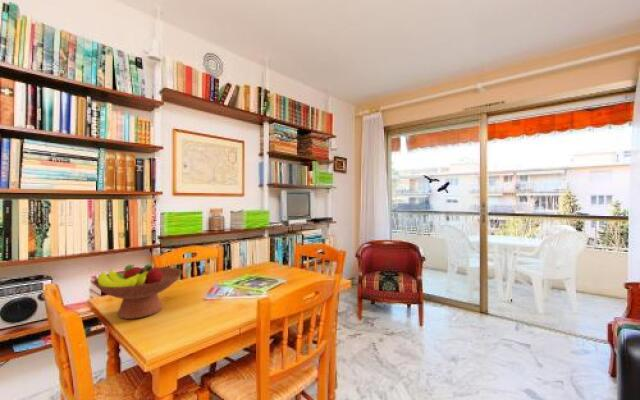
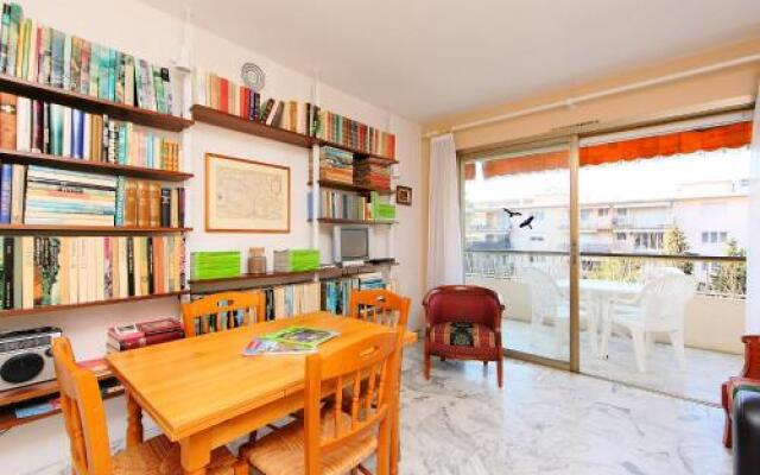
- fruit bowl [92,263,183,320]
